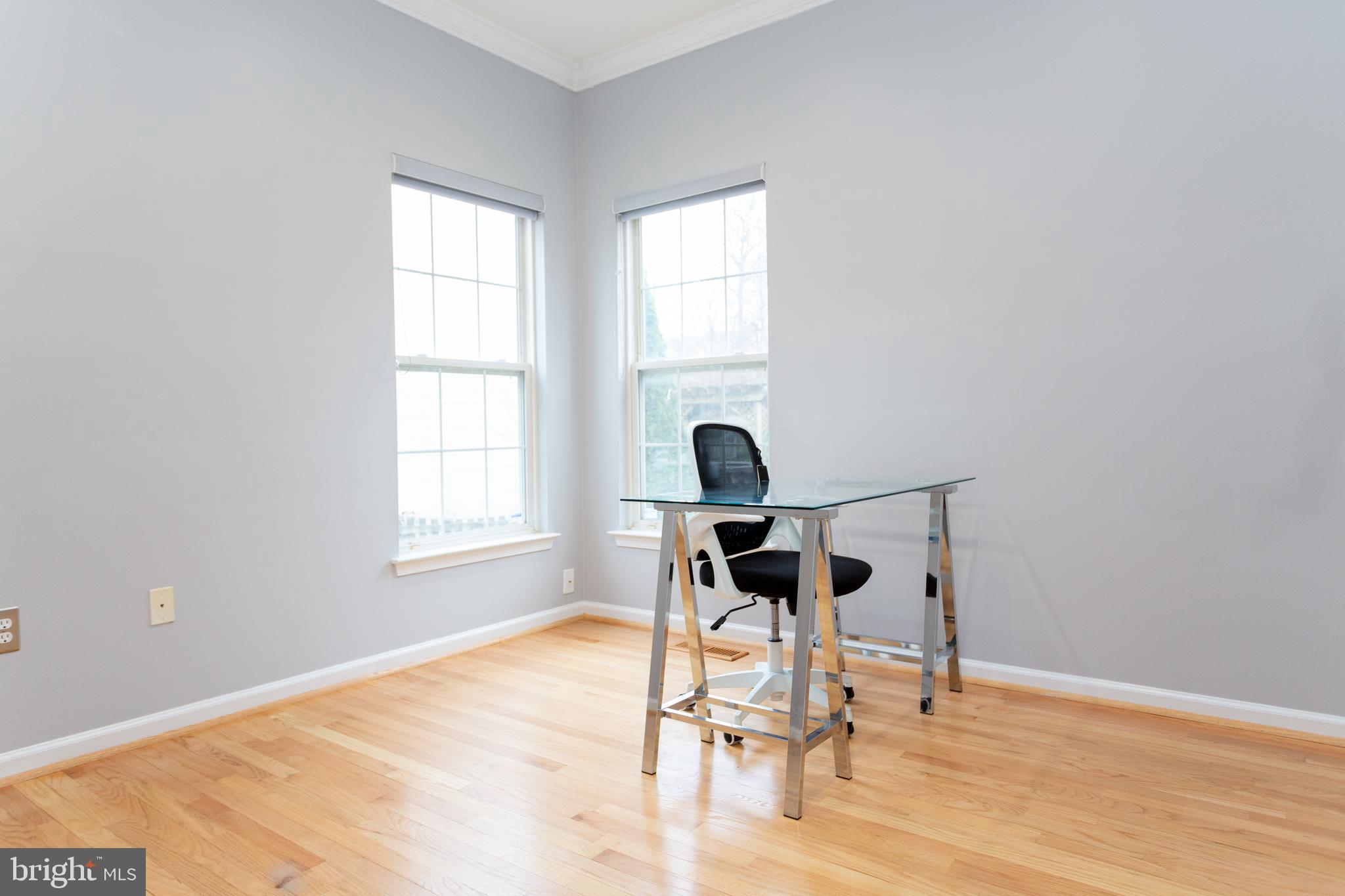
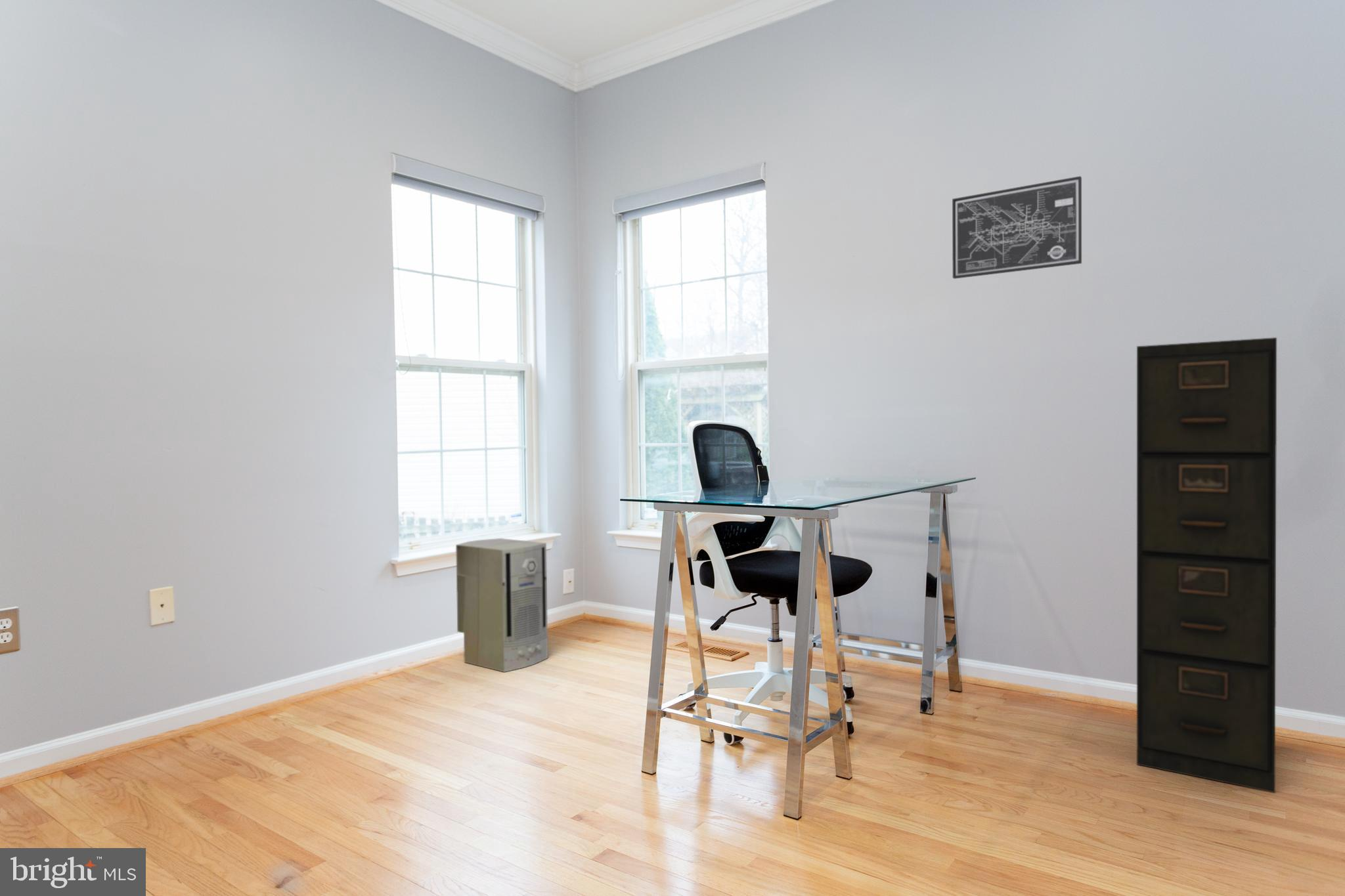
+ filing cabinet [1136,337,1277,794]
+ air purifier [455,538,548,673]
+ wall art [952,175,1082,280]
